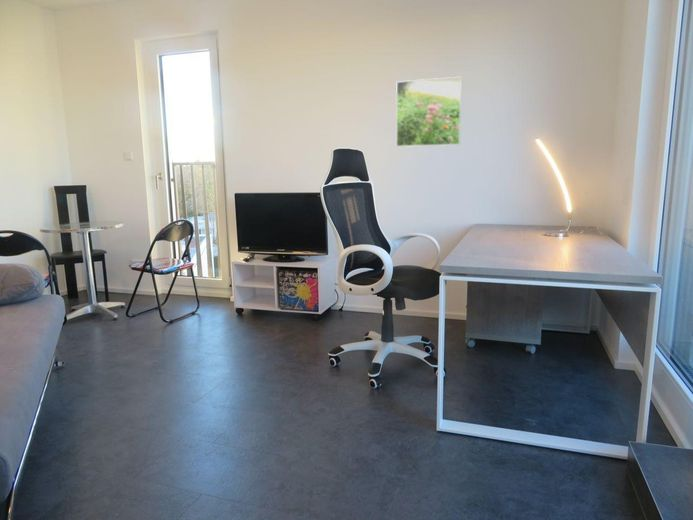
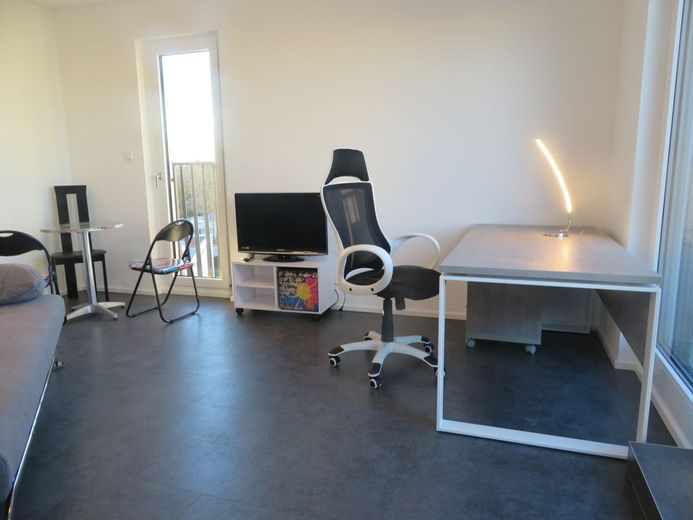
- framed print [395,76,463,148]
